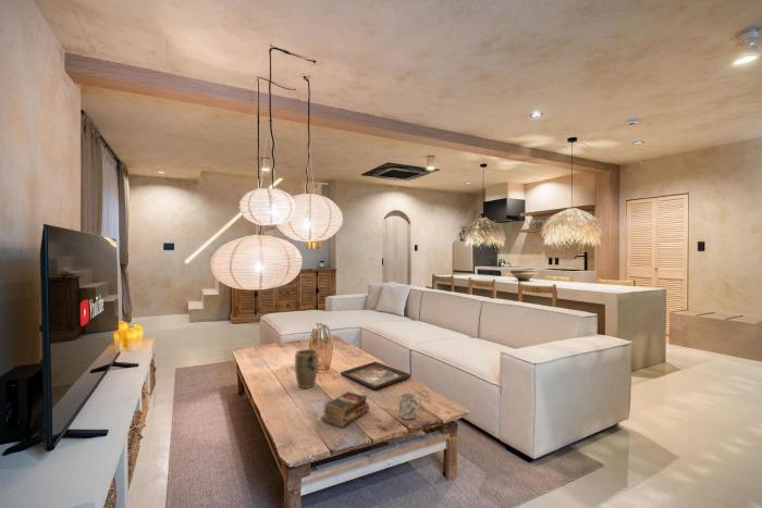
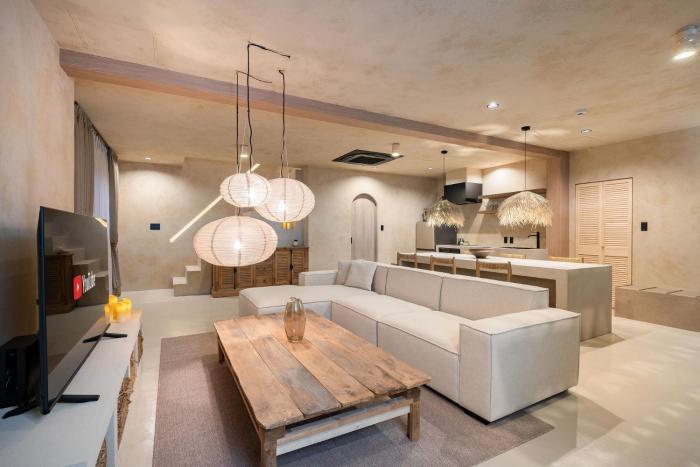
- books [320,391,370,429]
- decorative tray [340,360,411,391]
- mug [398,392,422,420]
- plant pot [294,348,319,389]
